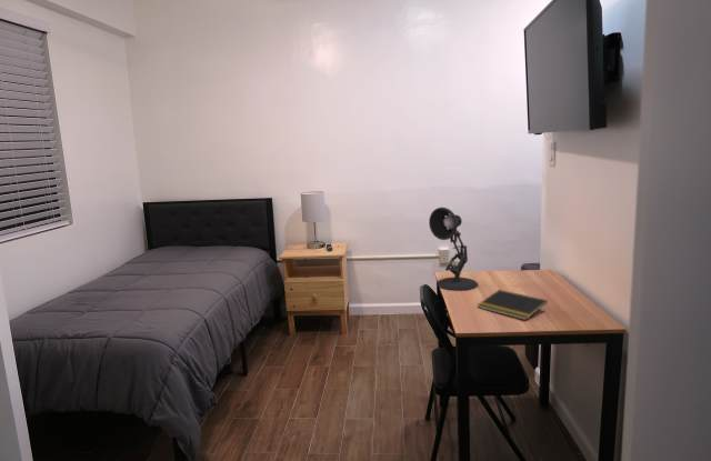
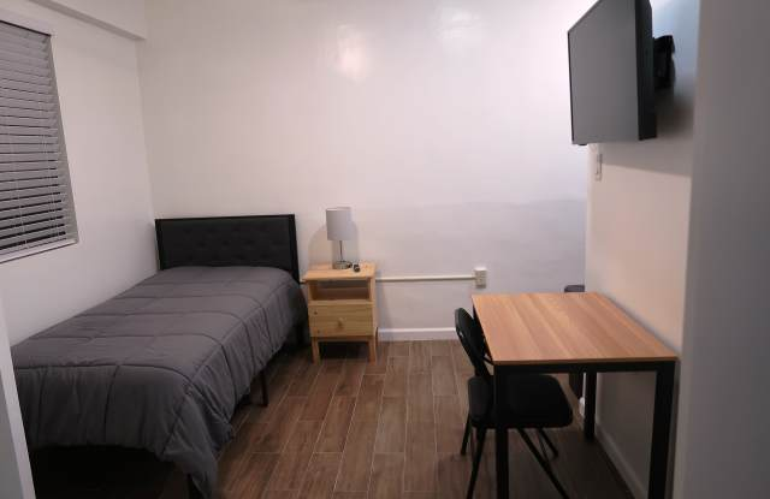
- desk lamp [428,207,479,291]
- notepad [477,289,549,321]
